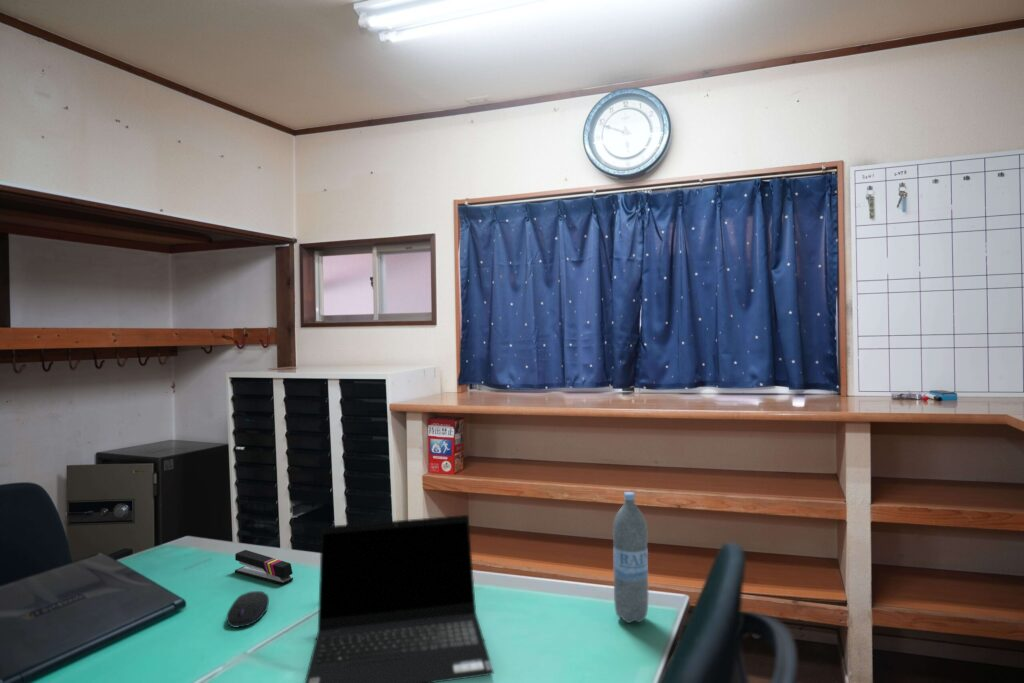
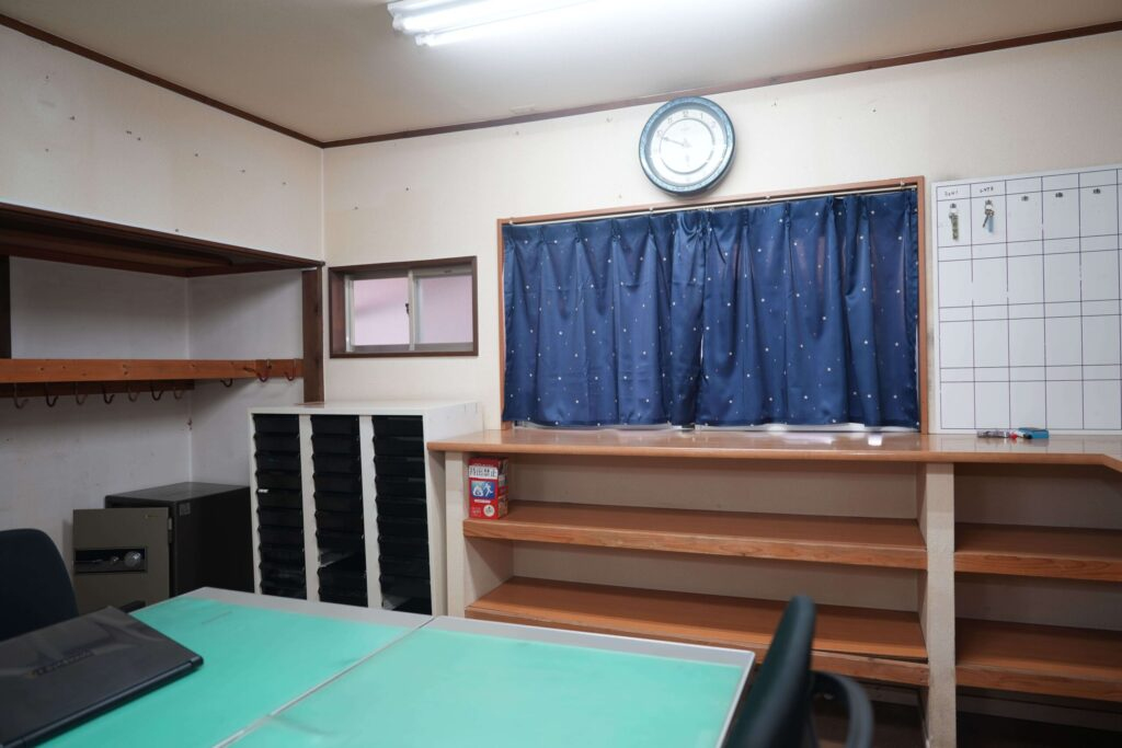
- stapler [234,549,294,586]
- water bottle [612,491,649,624]
- laptop computer [304,514,495,683]
- computer mouse [226,590,270,628]
